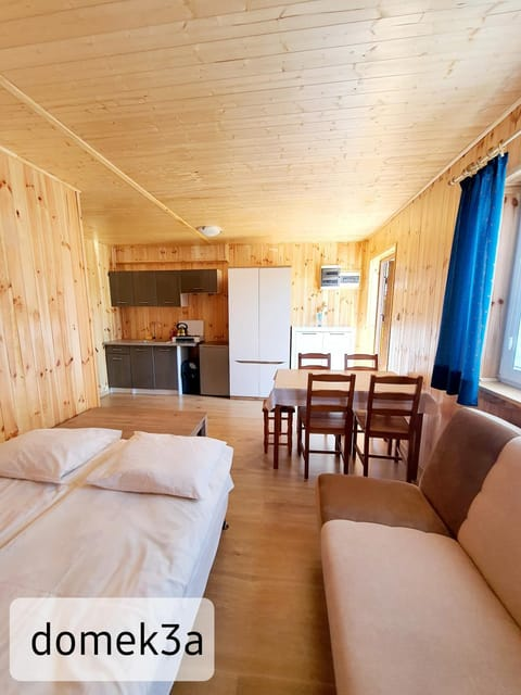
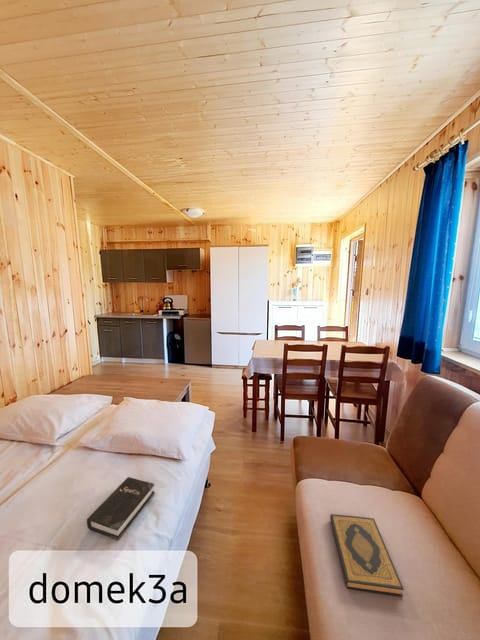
+ hardback book [329,513,405,598]
+ hardback book [86,476,155,541]
